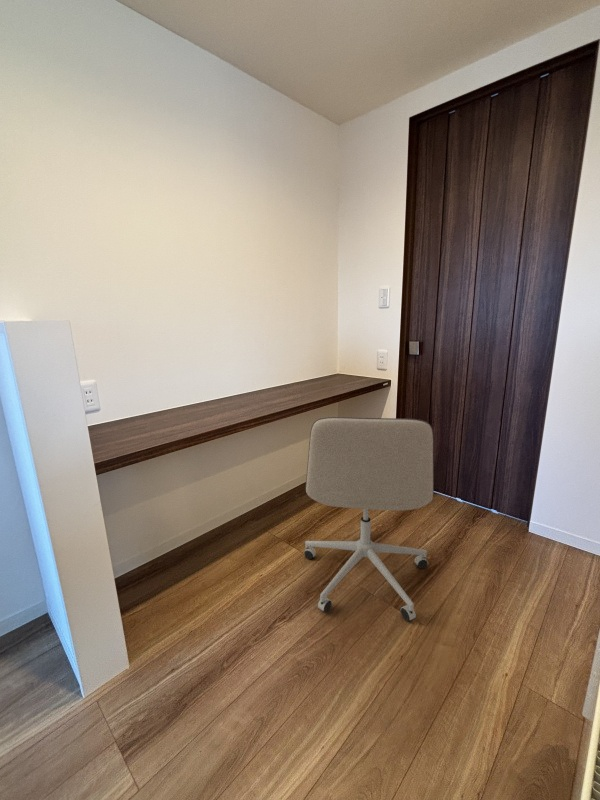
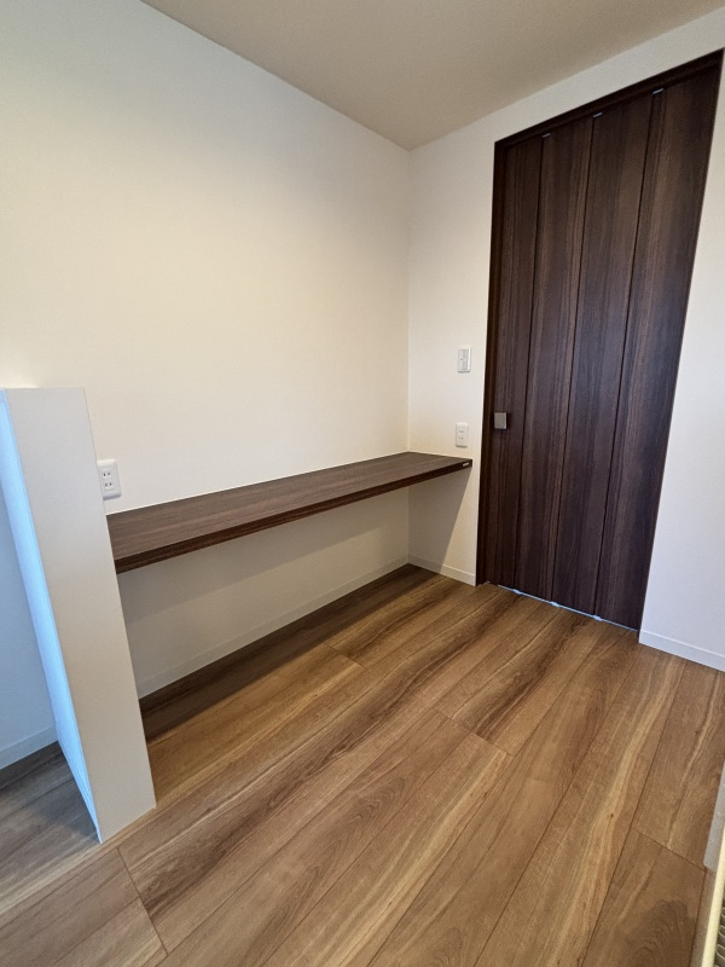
- office chair [303,416,435,622]
